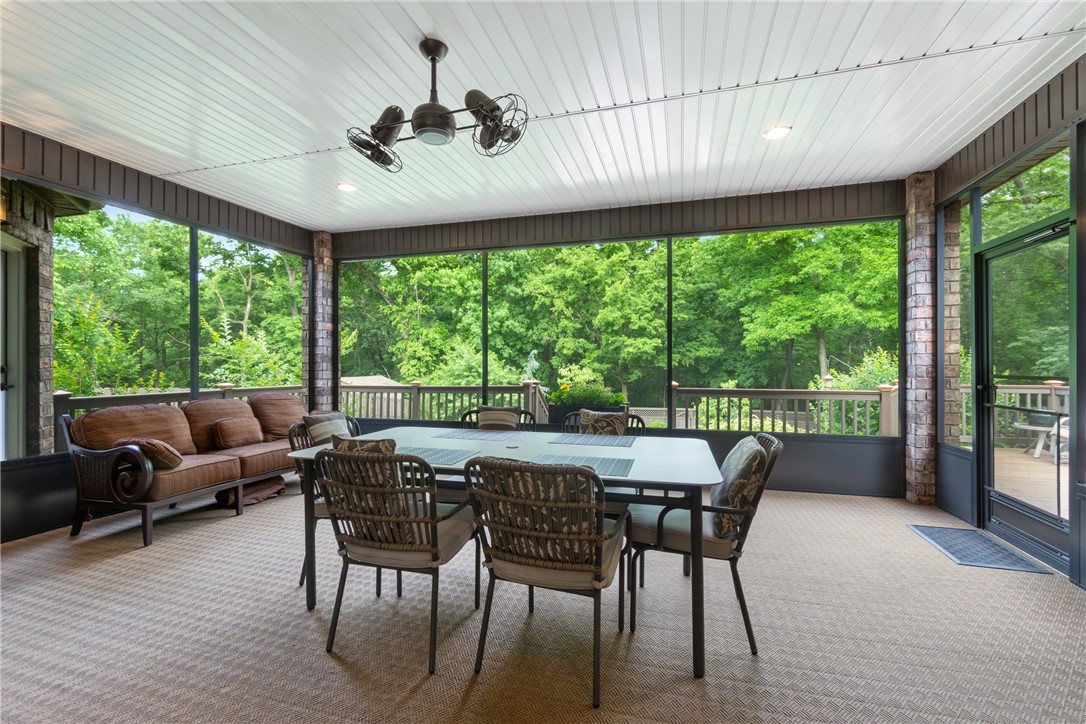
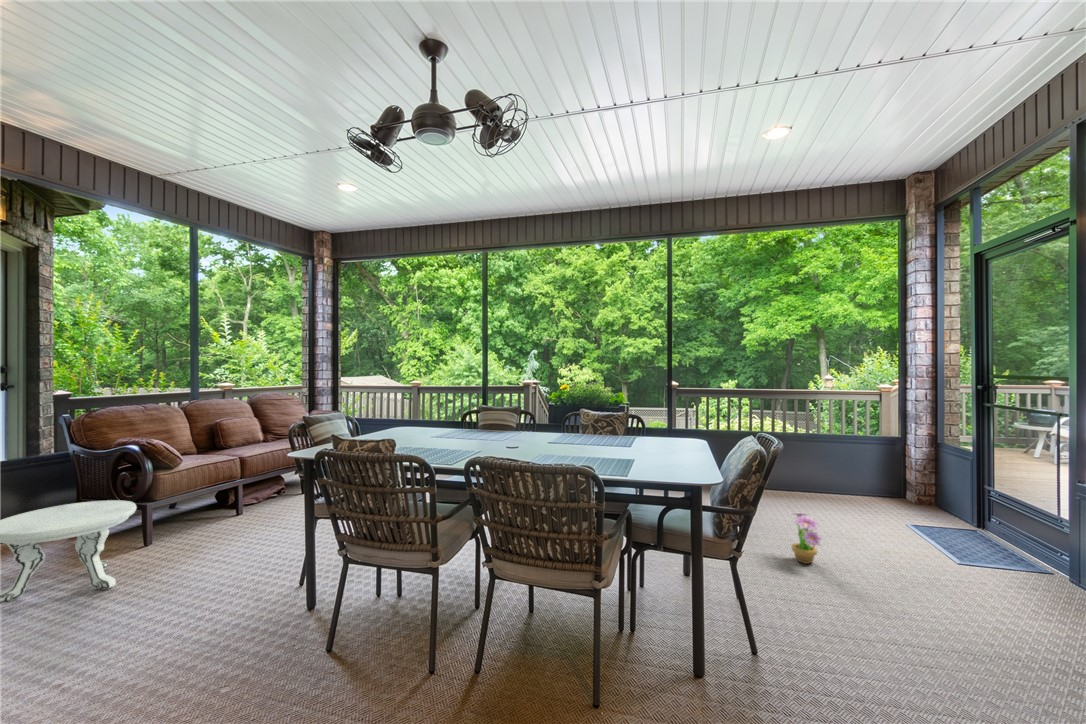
+ side table [0,499,138,605]
+ decorative plant [791,512,823,565]
